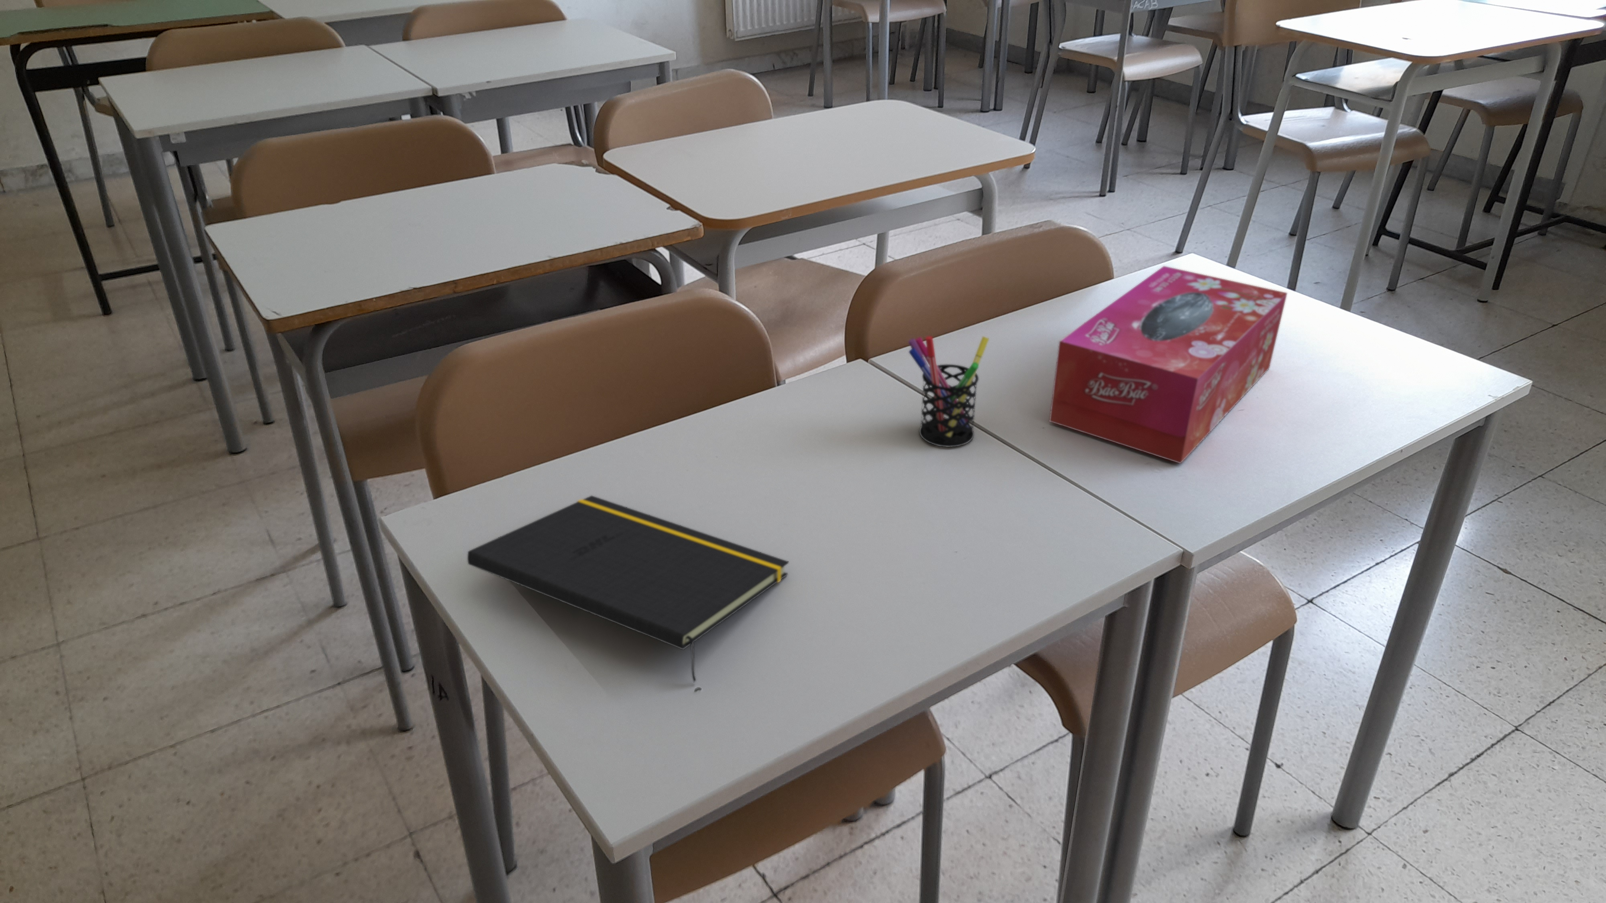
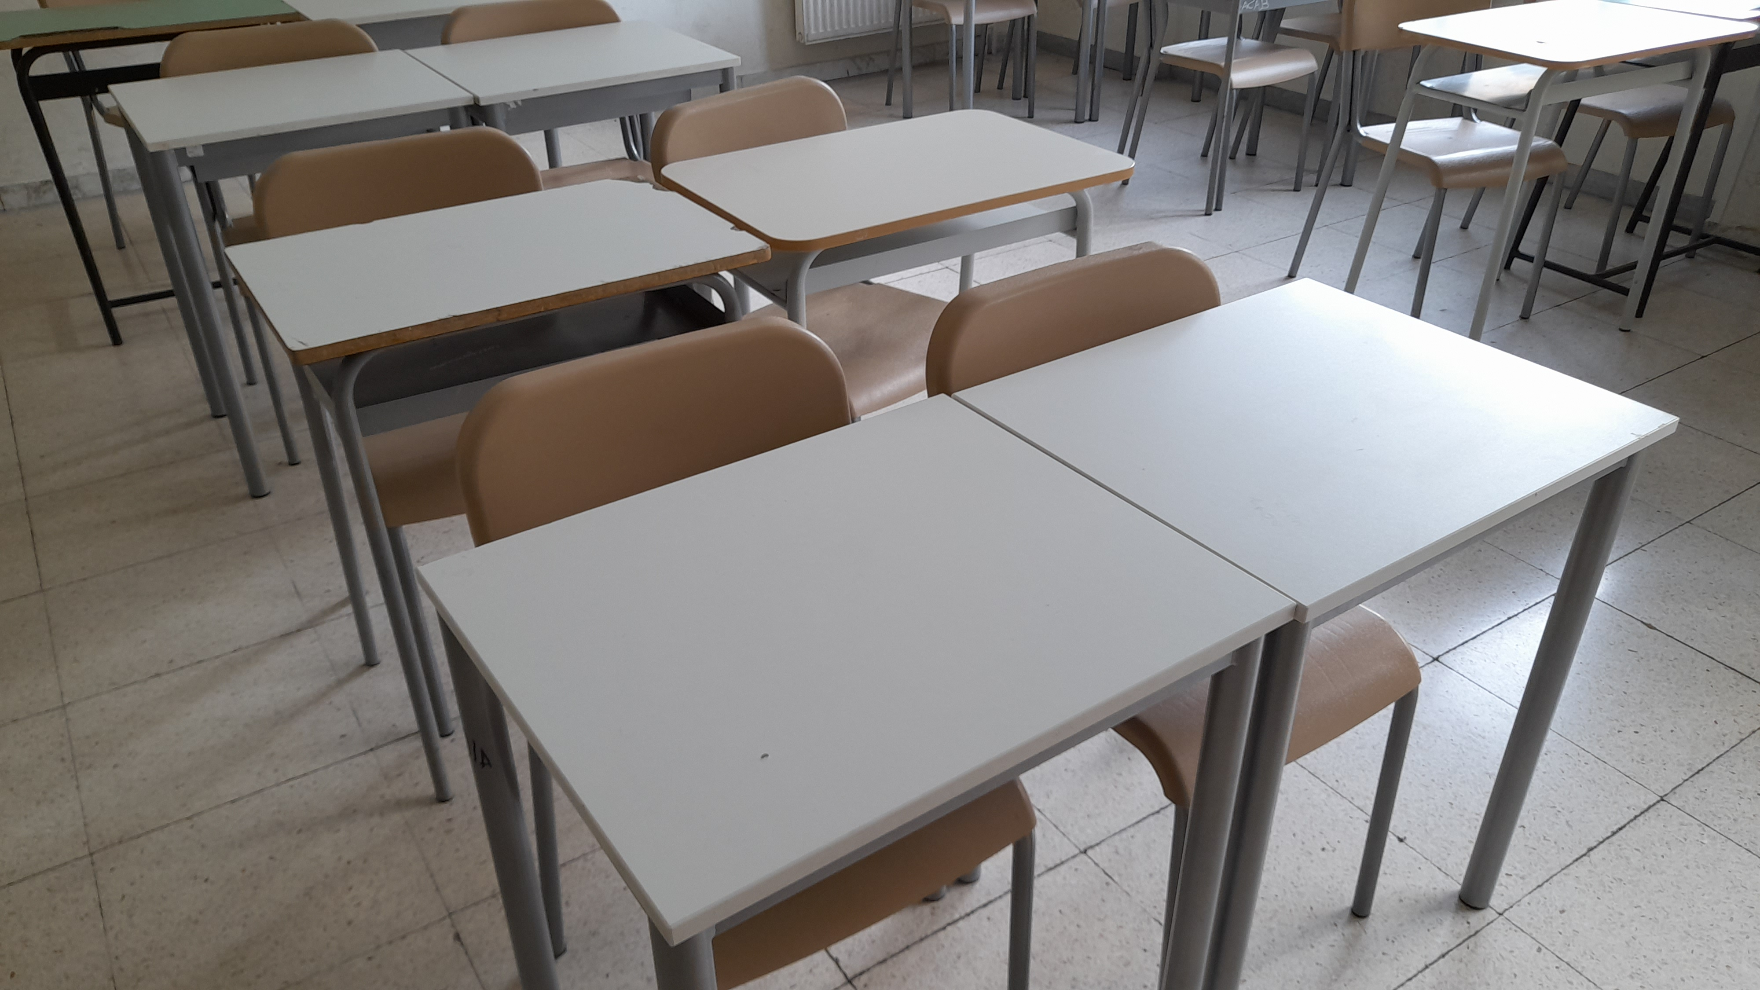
- pen holder [908,335,989,448]
- tissue box [1049,266,1288,464]
- notepad [467,495,790,682]
